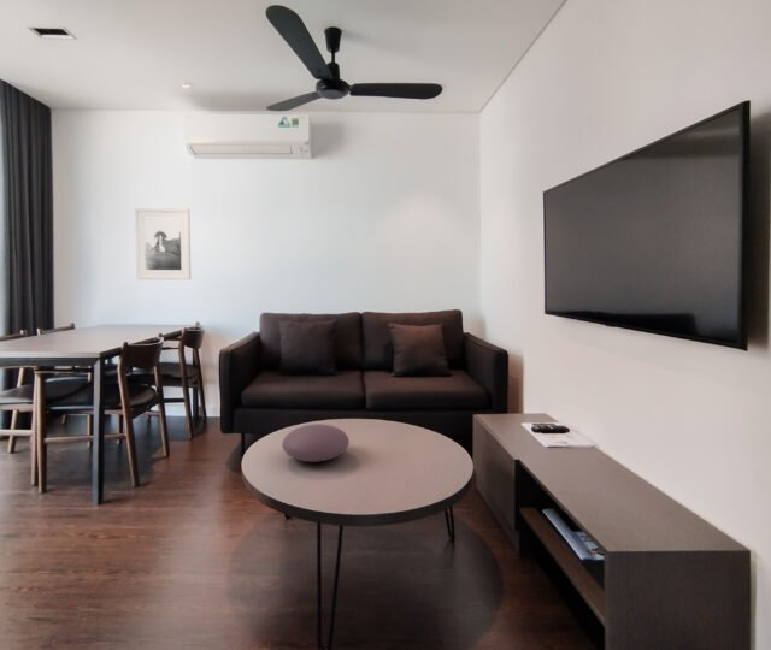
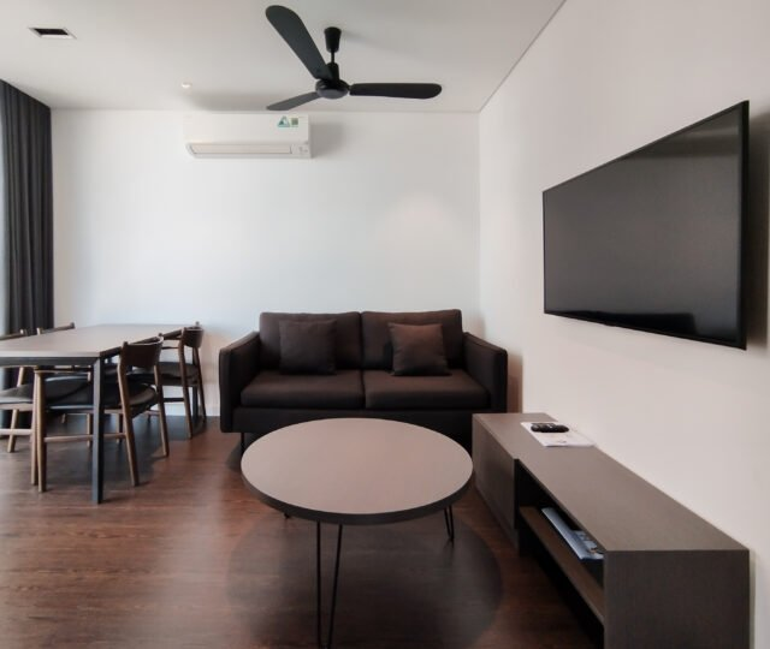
- decorative bowl [281,422,351,463]
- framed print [134,207,192,280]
